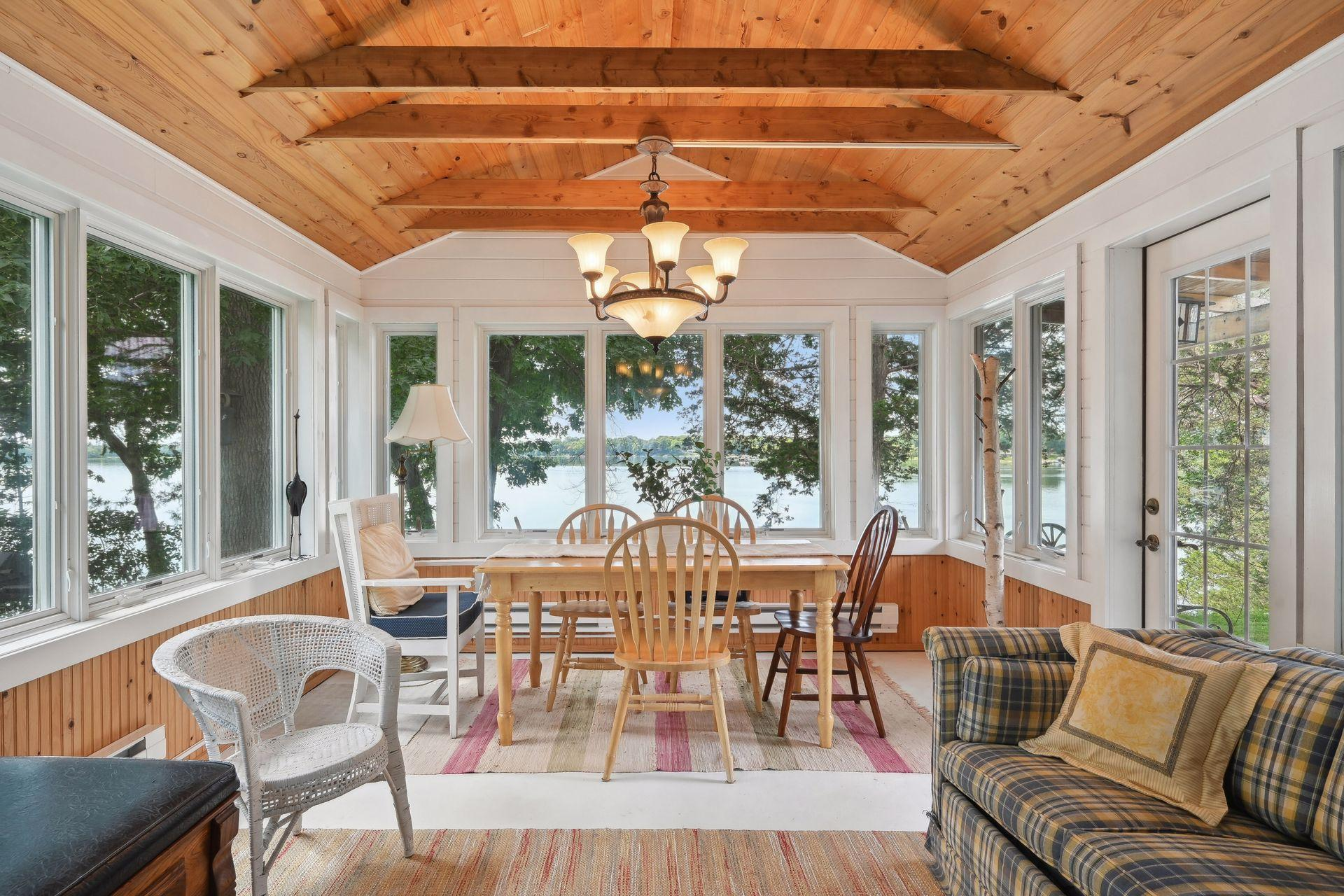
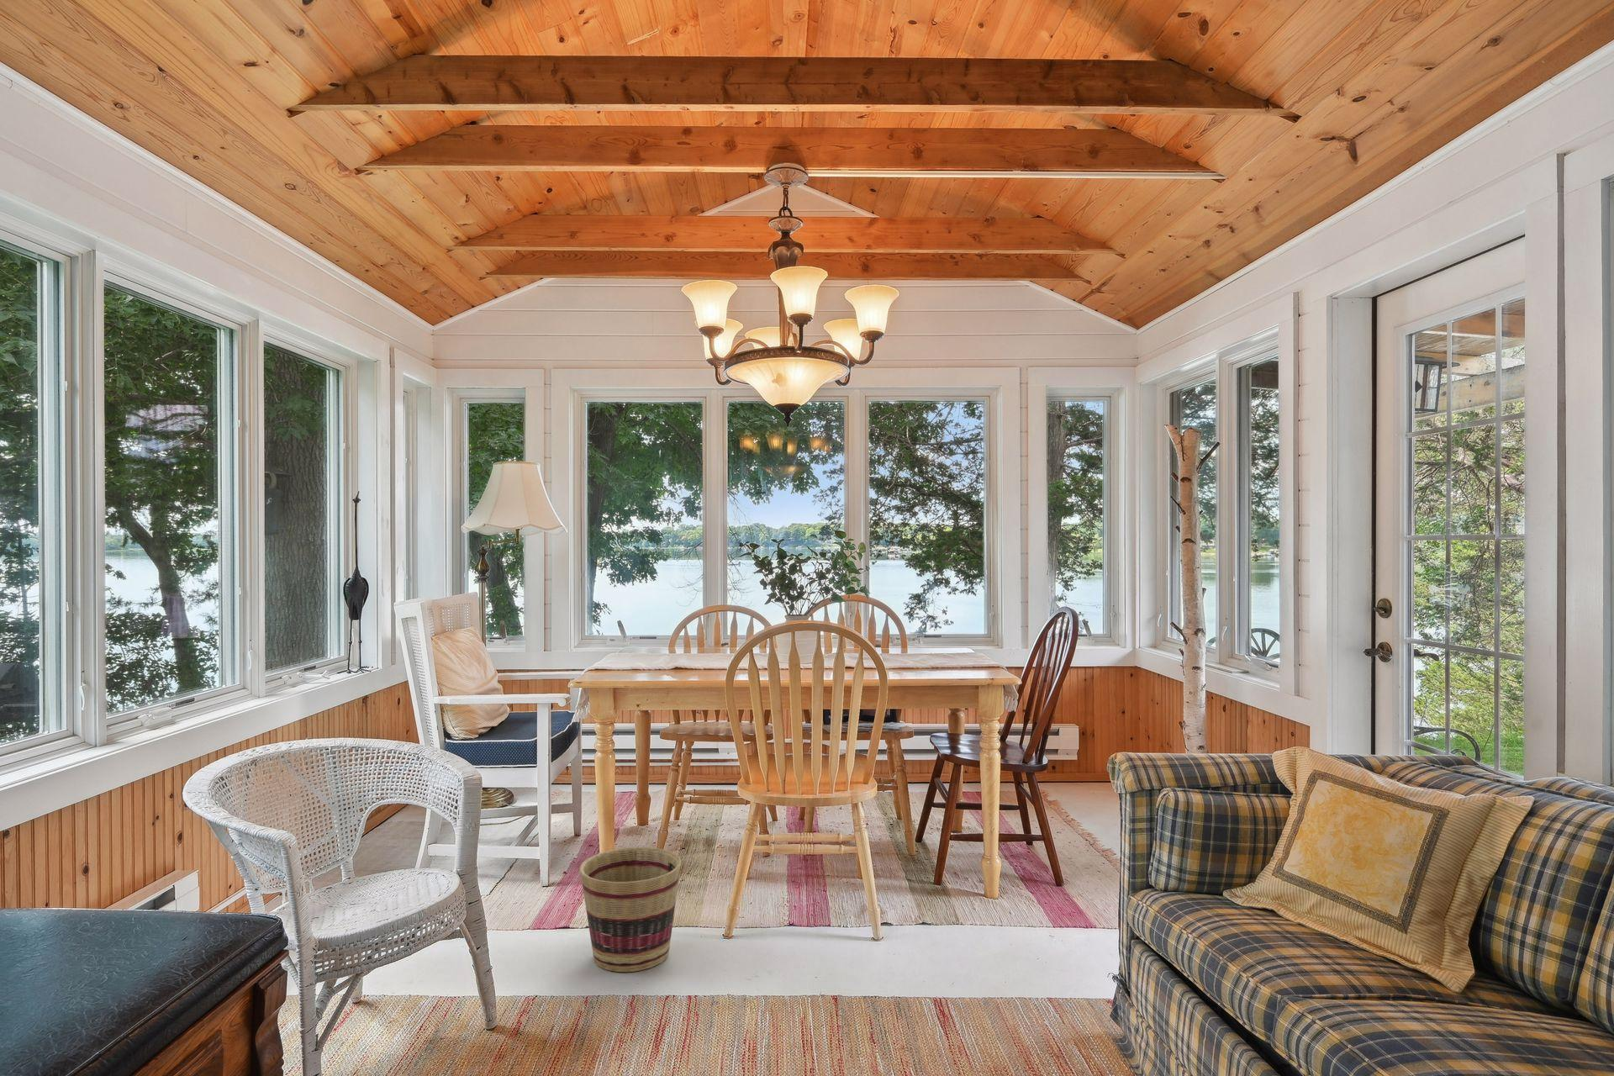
+ basket [579,847,682,973]
